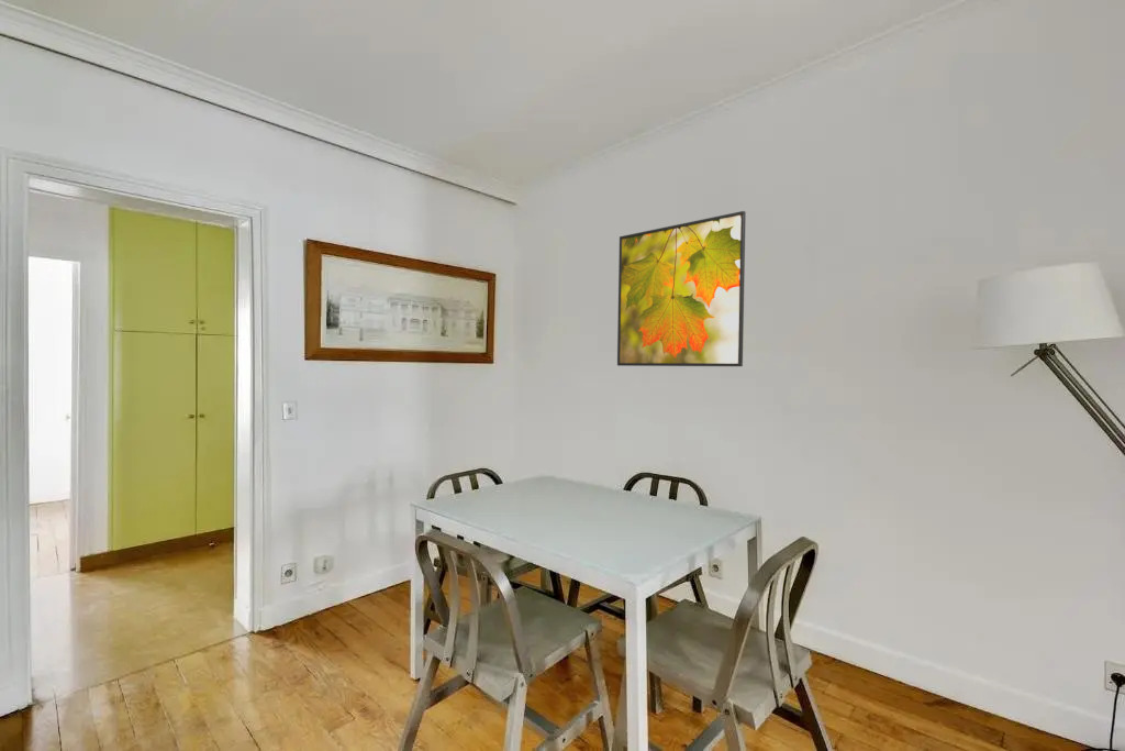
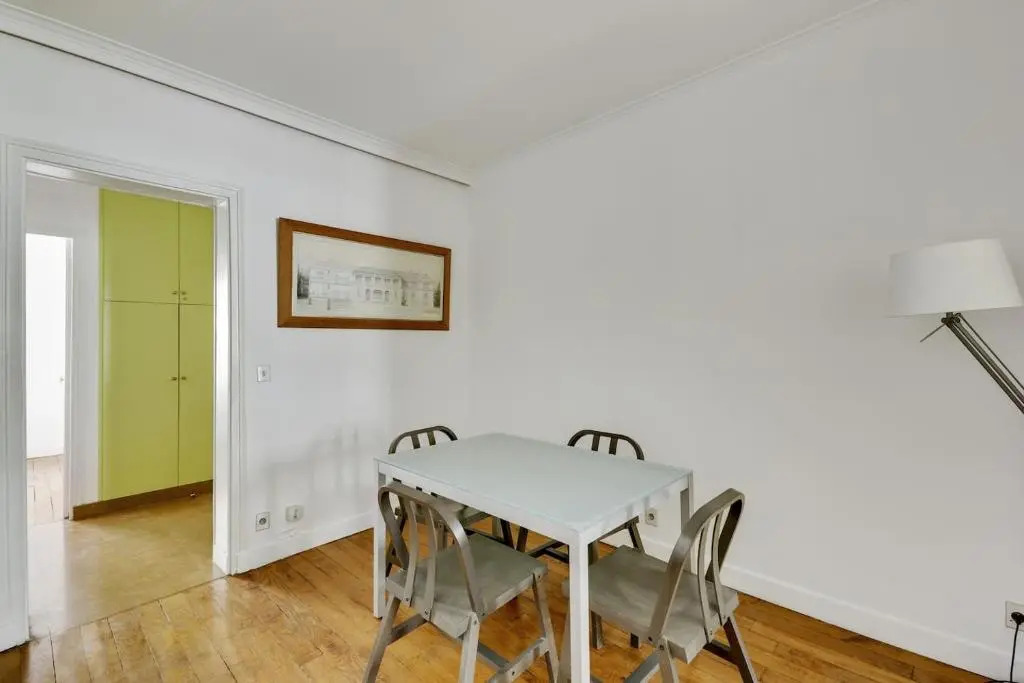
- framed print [616,210,747,367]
